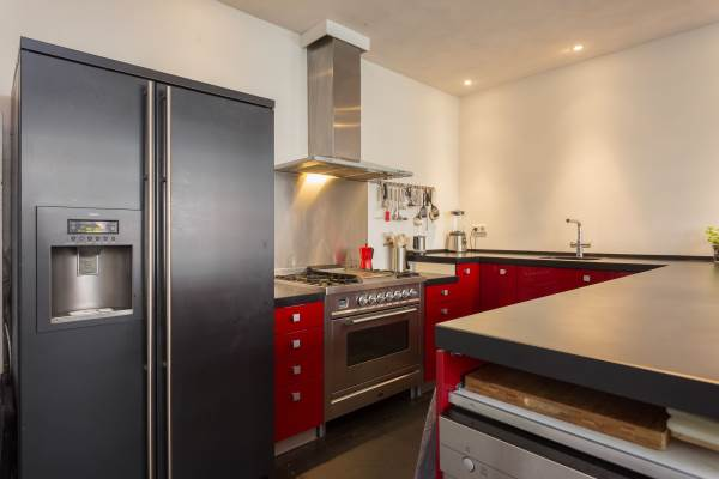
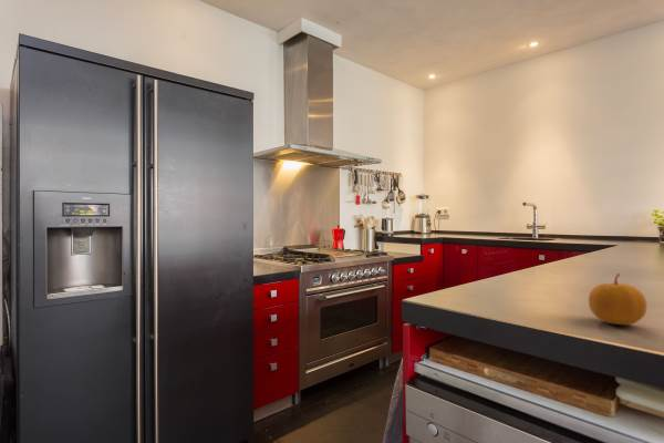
+ fruit [588,272,647,326]
